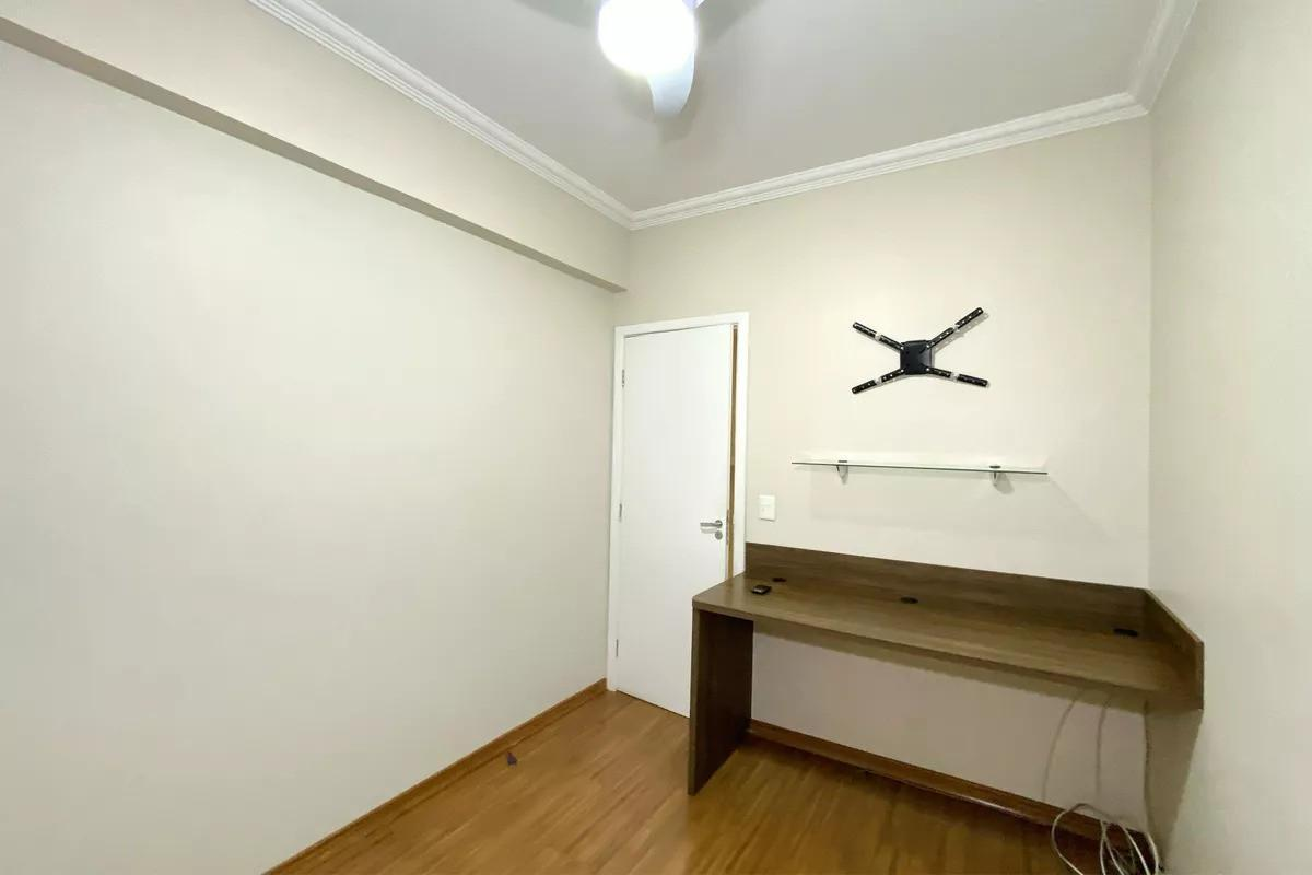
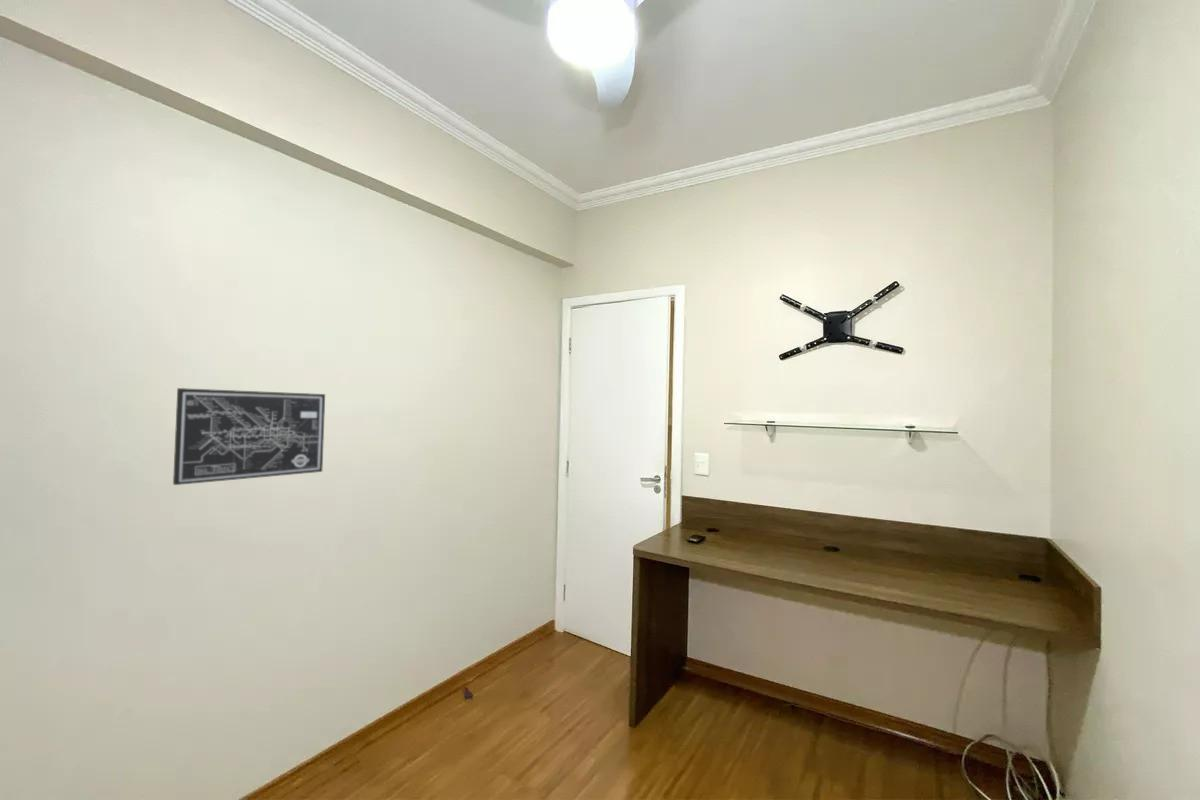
+ wall art [172,387,326,486]
